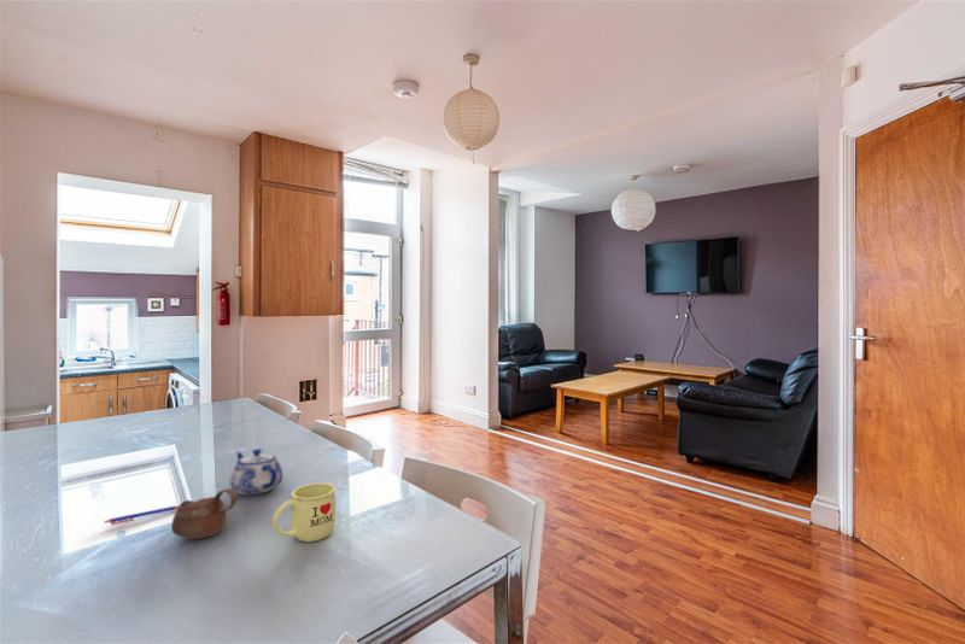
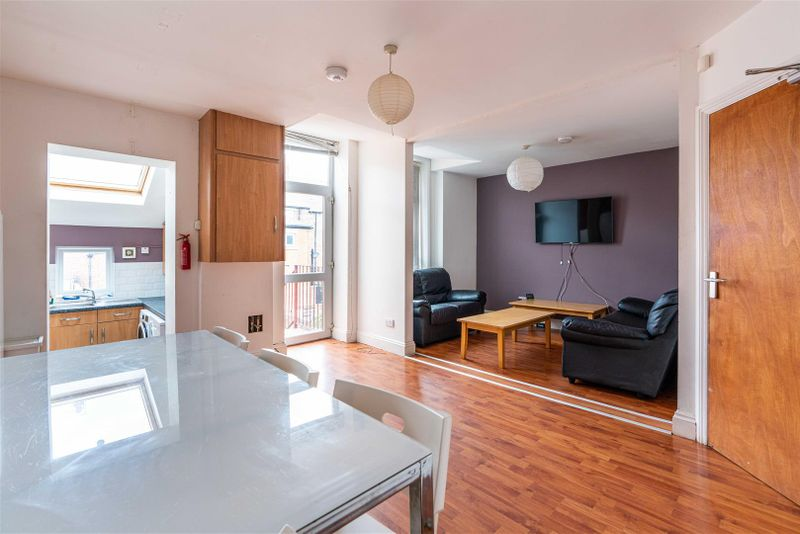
- pen [104,504,179,526]
- teapot [229,447,285,496]
- cup [170,486,239,540]
- mug [271,482,337,543]
